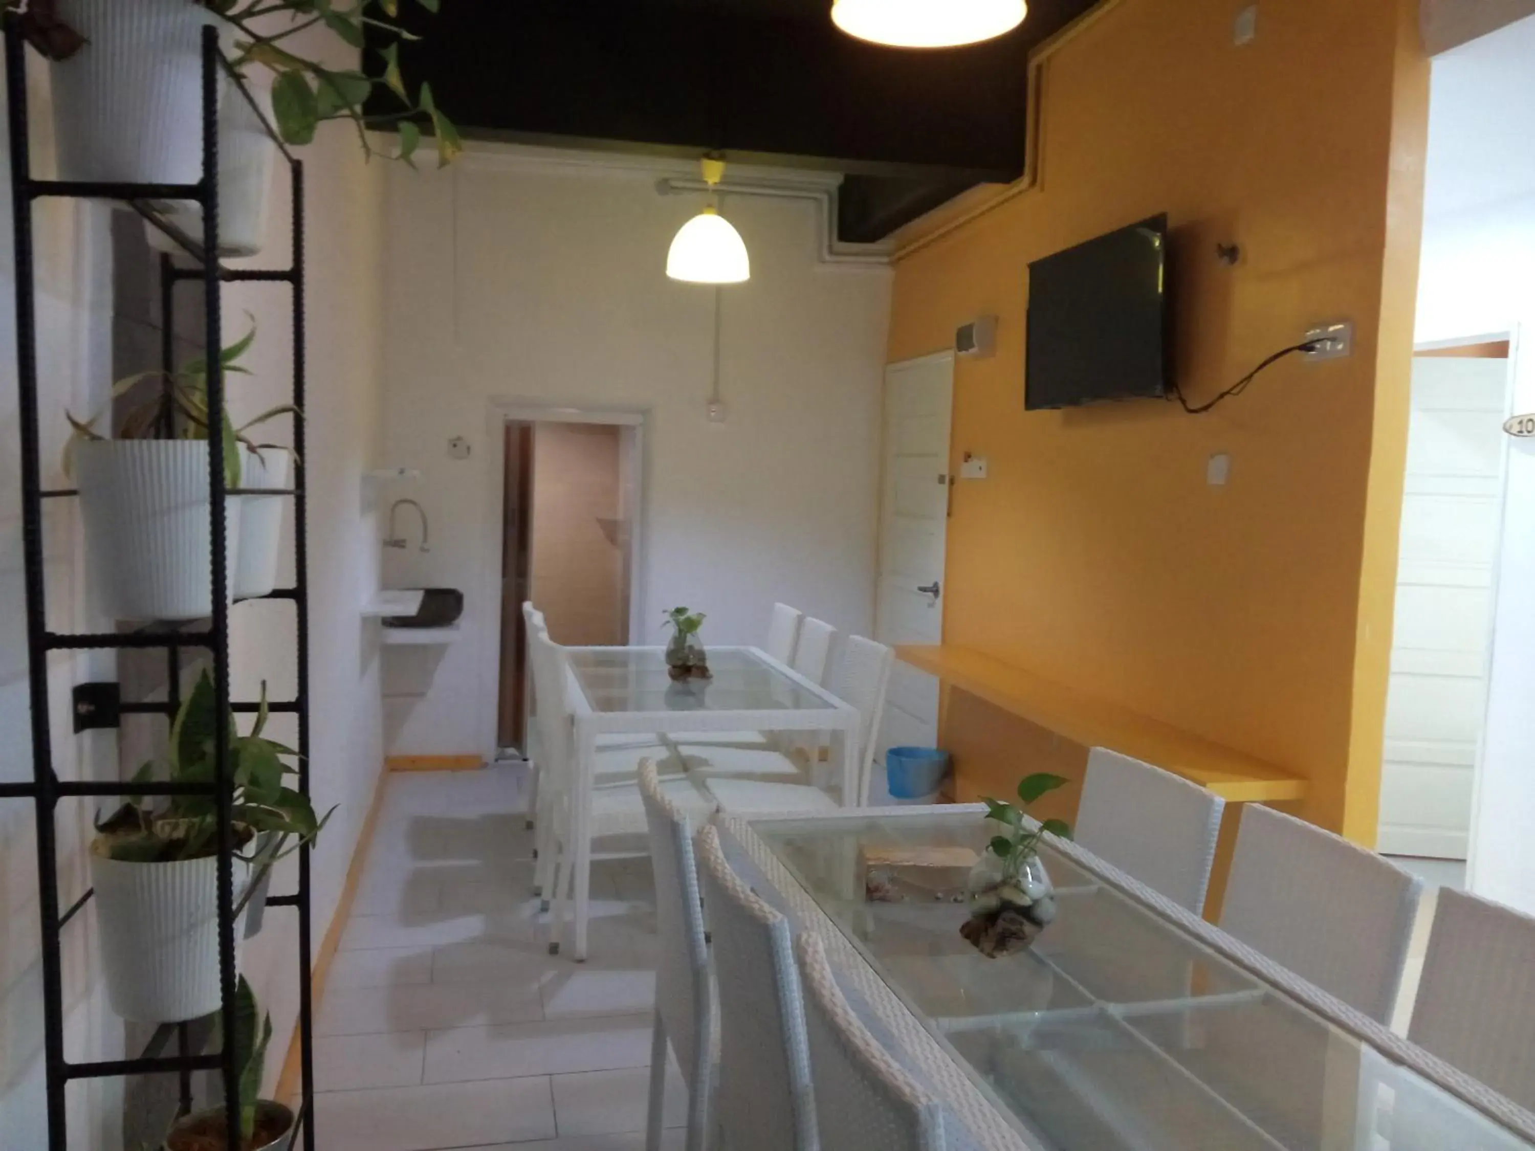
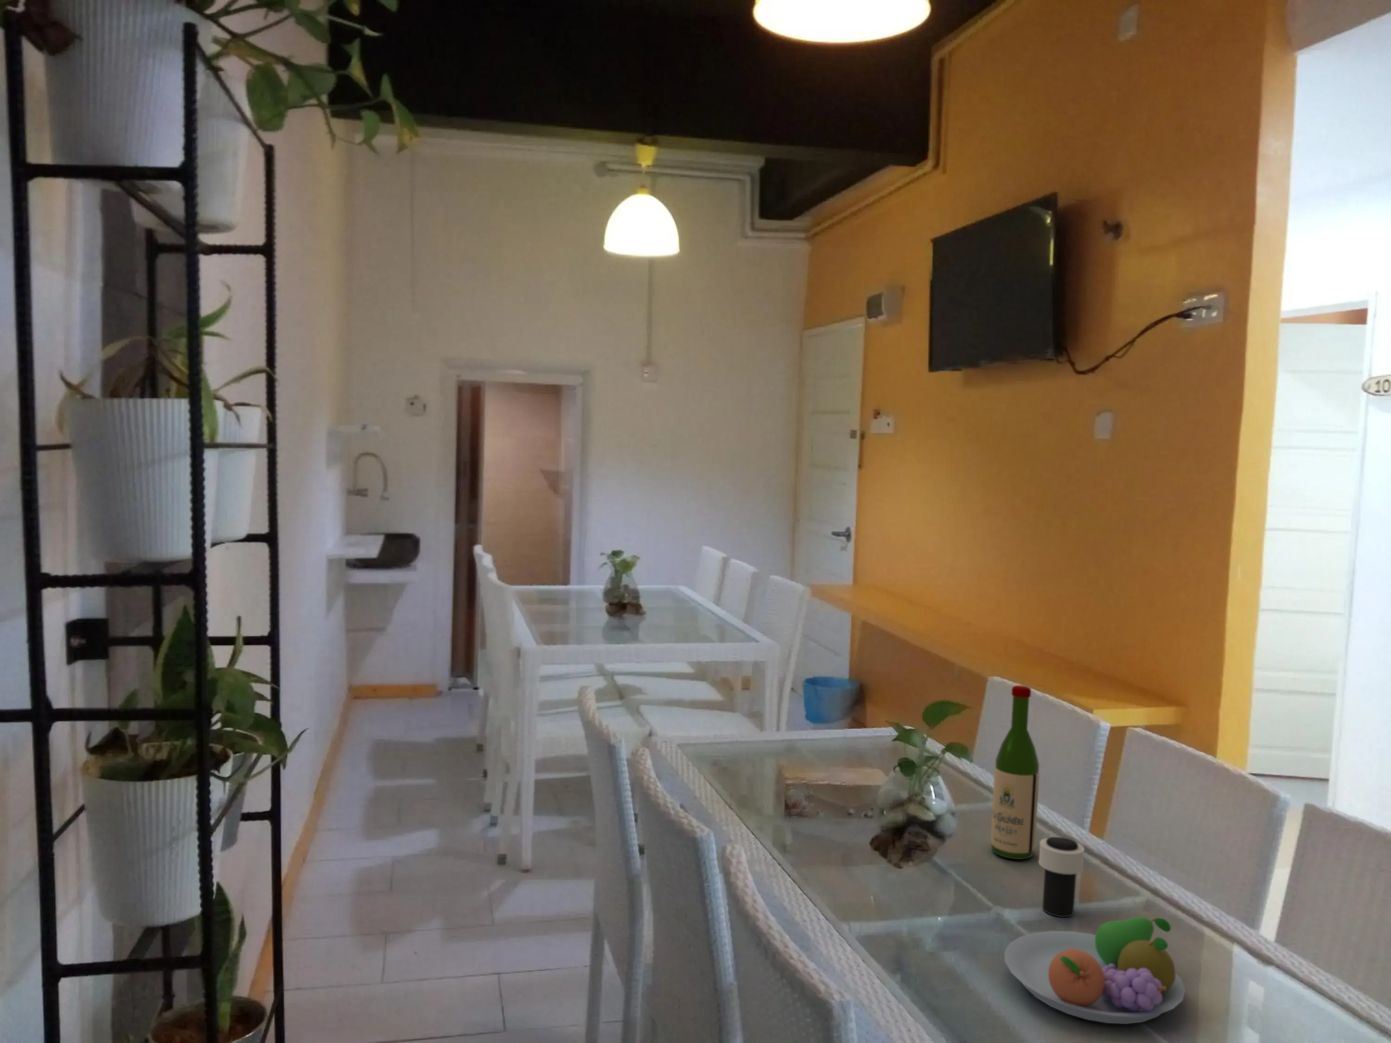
+ wine bottle [990,685,1039,860]
+ fruit bowl [1004,916,1185,1024]
+ cup [1038,837,1085,918]
